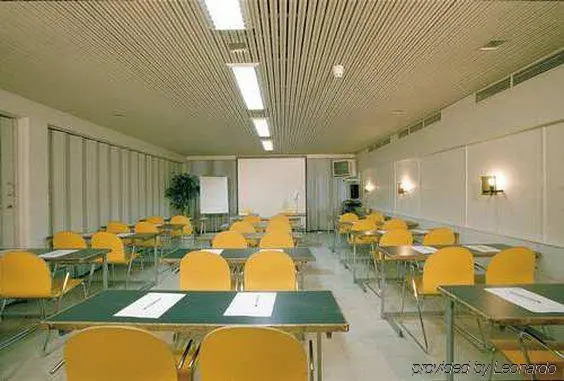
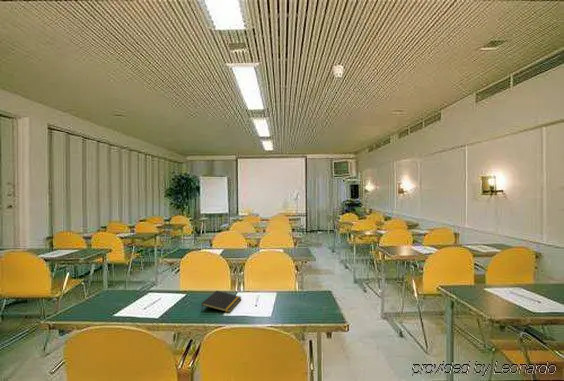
+ notepad [200,290,242,313]
